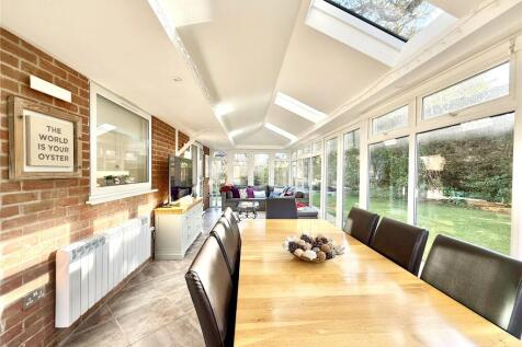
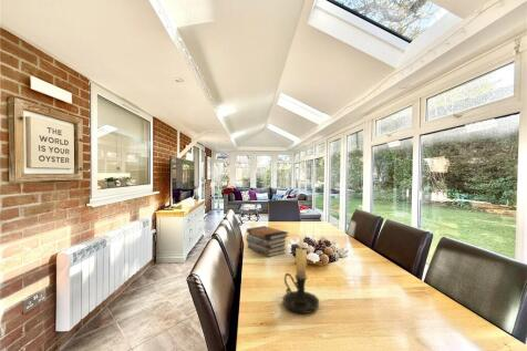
+ candle holder [281,238,320,314]
+ book stack [245,225,290,258]
